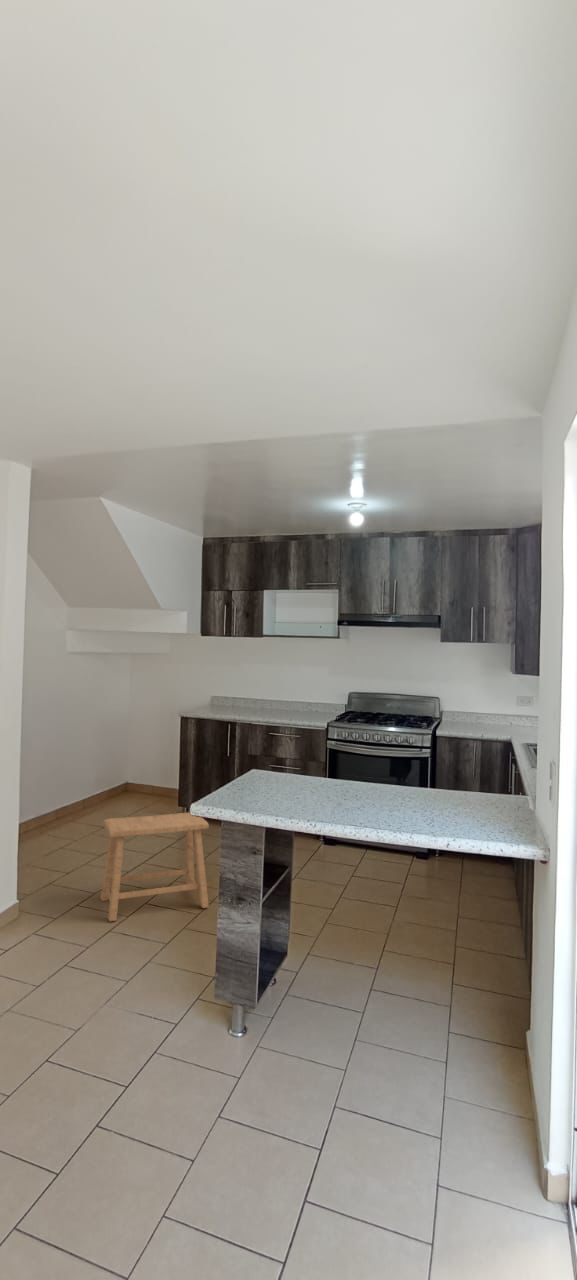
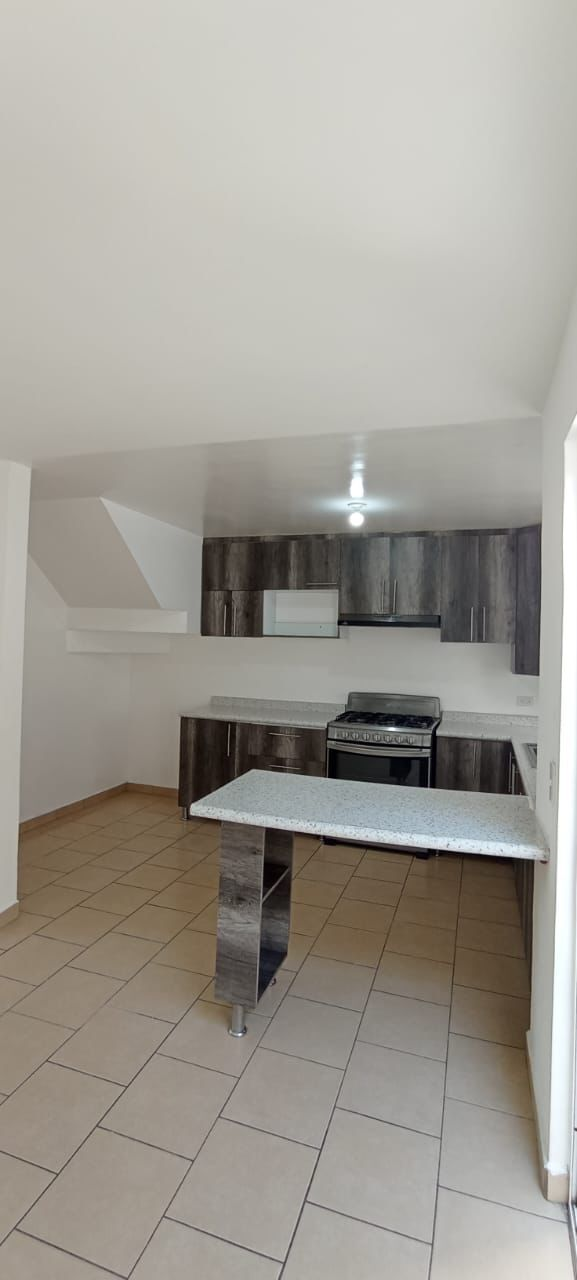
- stool [100,811,210,923]
